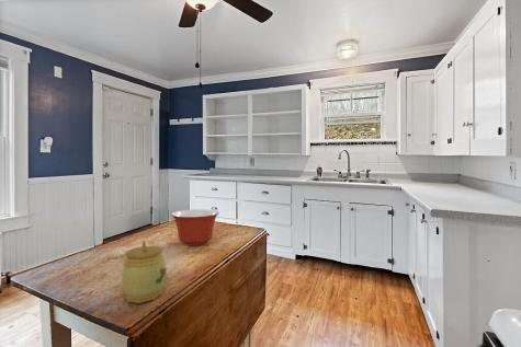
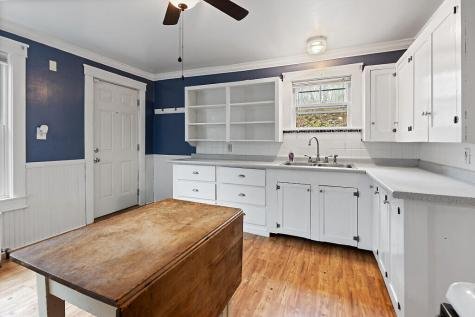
- mixing bowl [170,208,220,246]
- jar [121,240,167,304]
